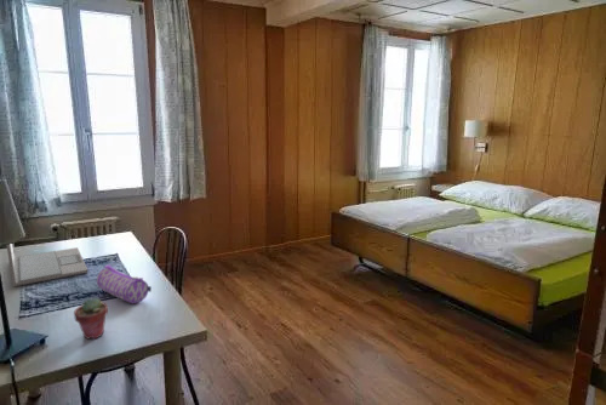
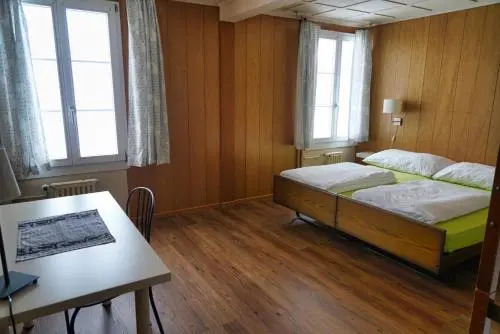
- pencil case [96,264,153,304]
- potted succulent [73,297,109,340]
- laptop [6,243,90,287]
